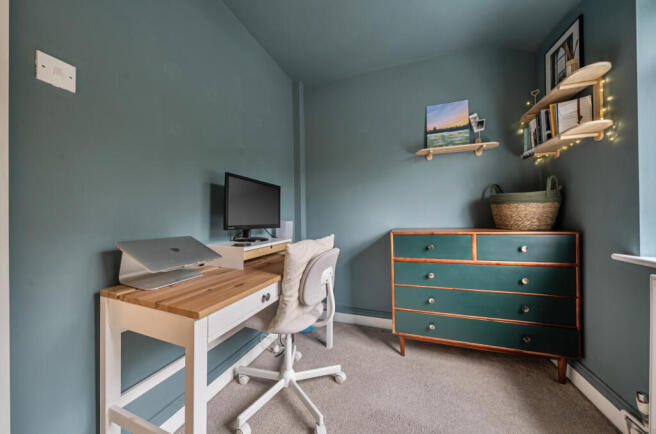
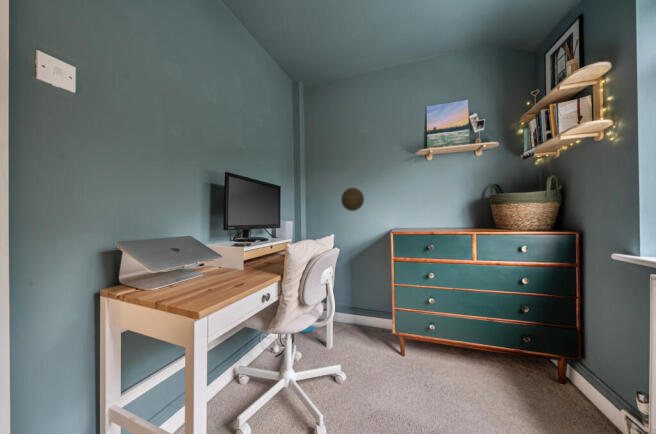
+ decorative plate [340,187,365,212]
